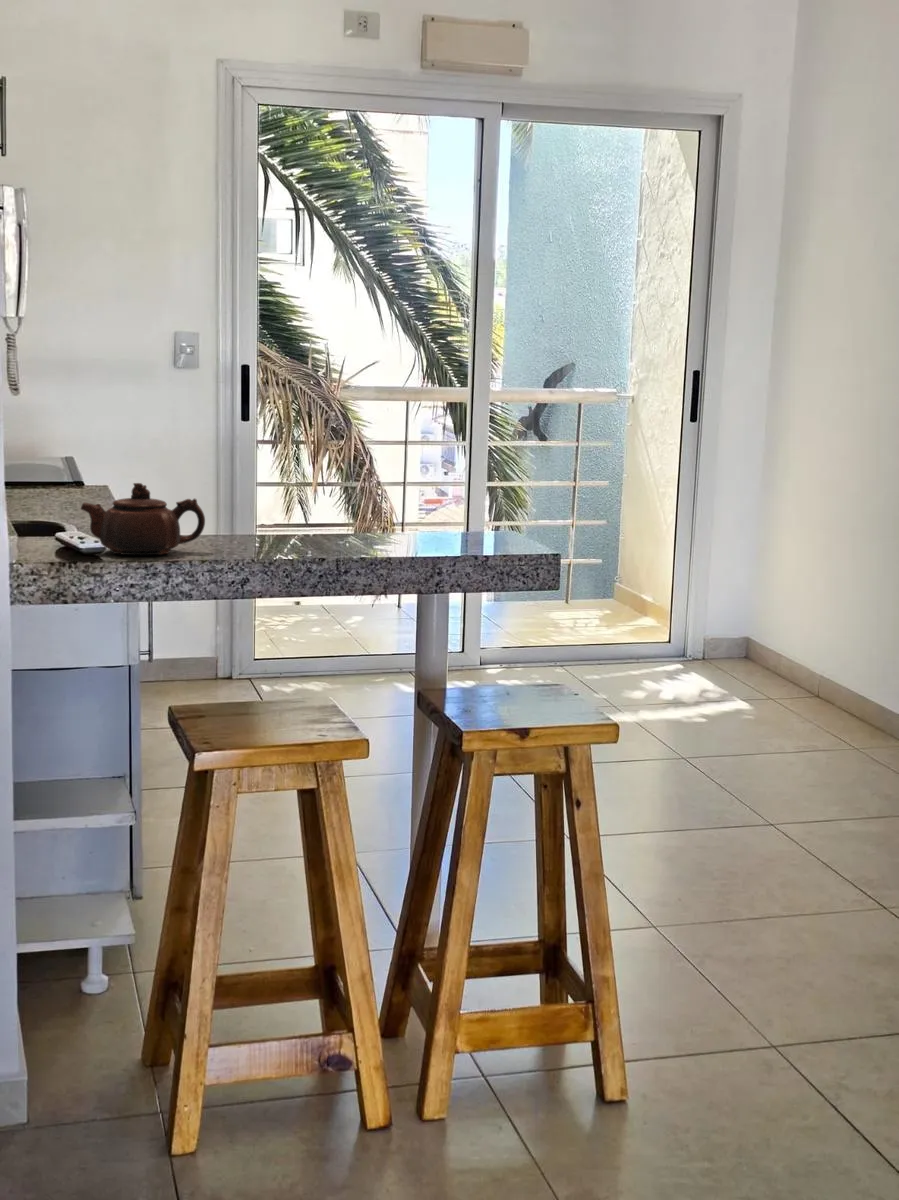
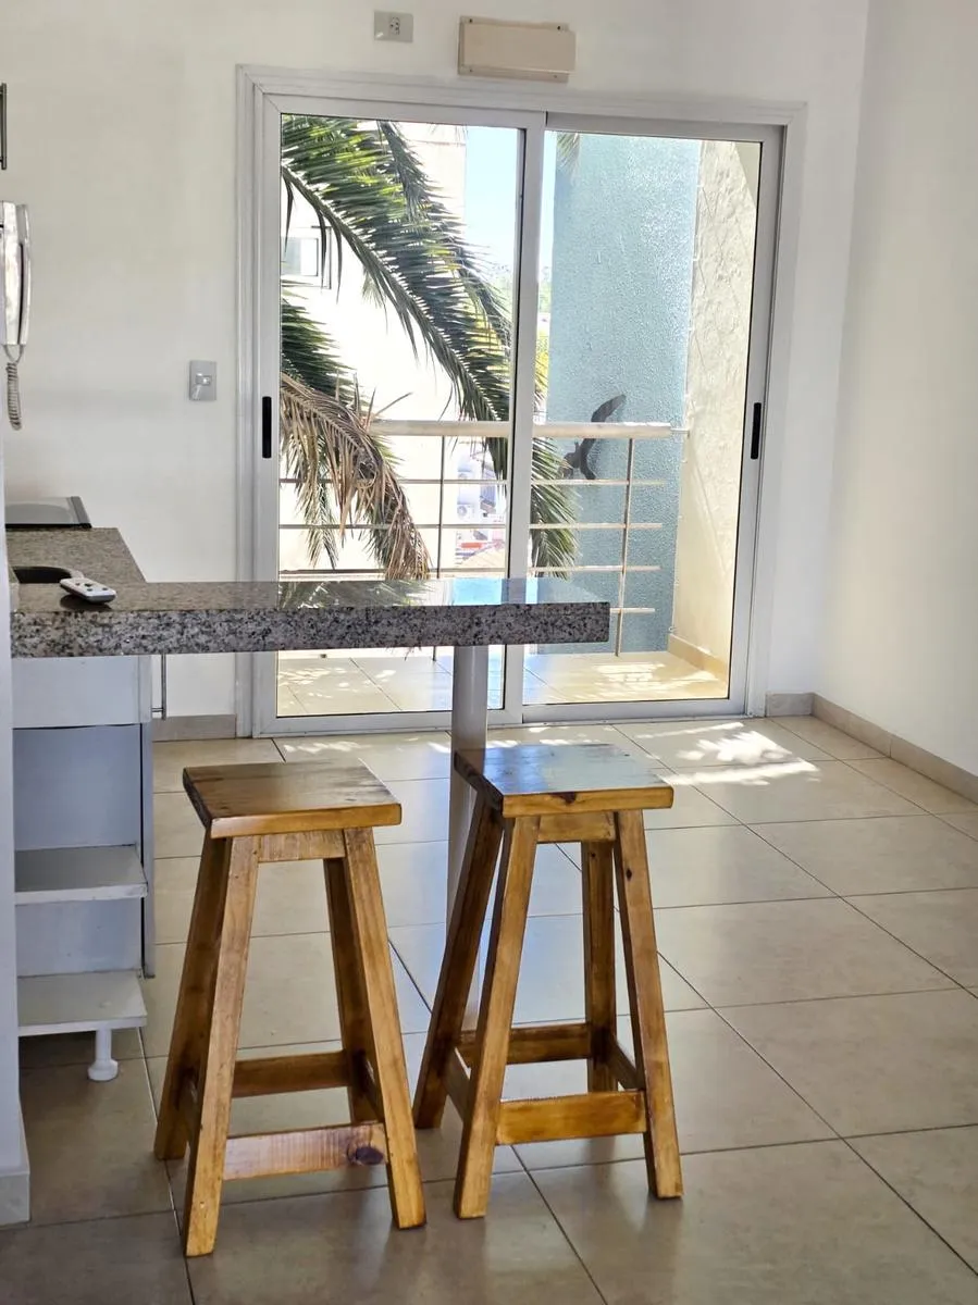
- teapot [79,482,206,556]
